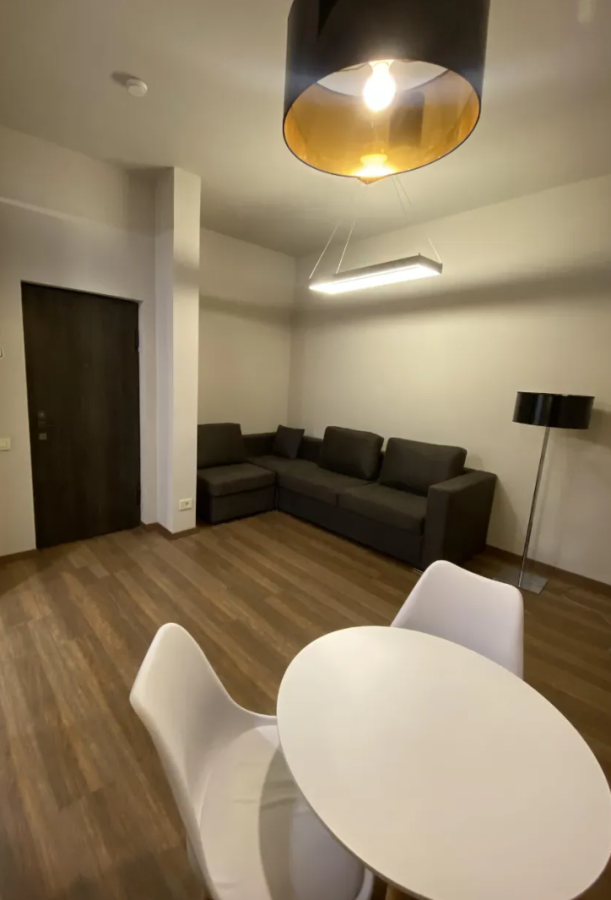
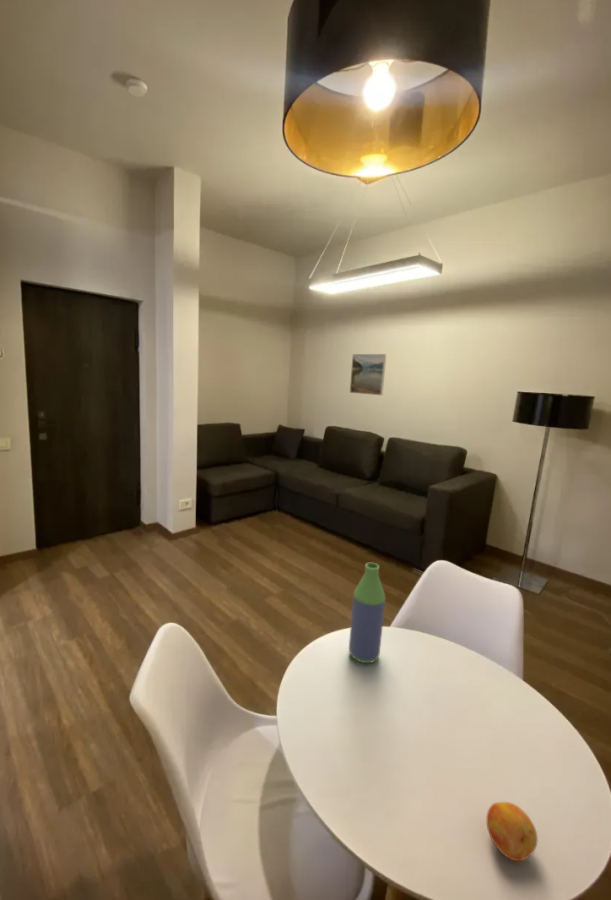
+ fruit [486,801,539,862]
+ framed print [349,353,387,396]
+ bottle [348,562,386,664]
